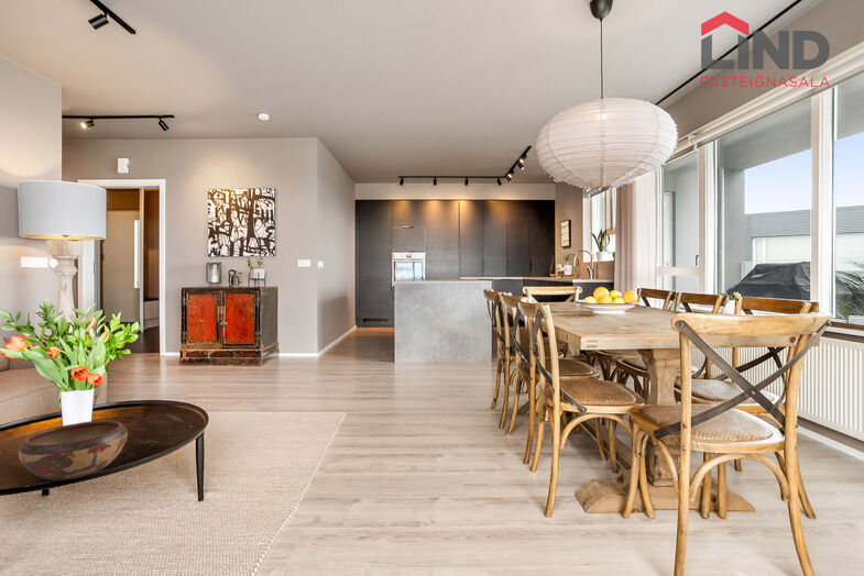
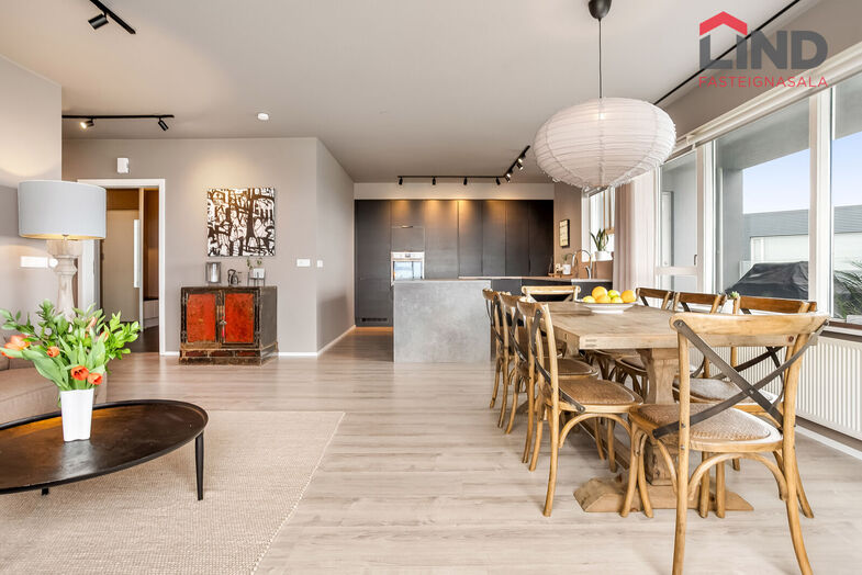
- decorative bowl [18,419,129,481]
